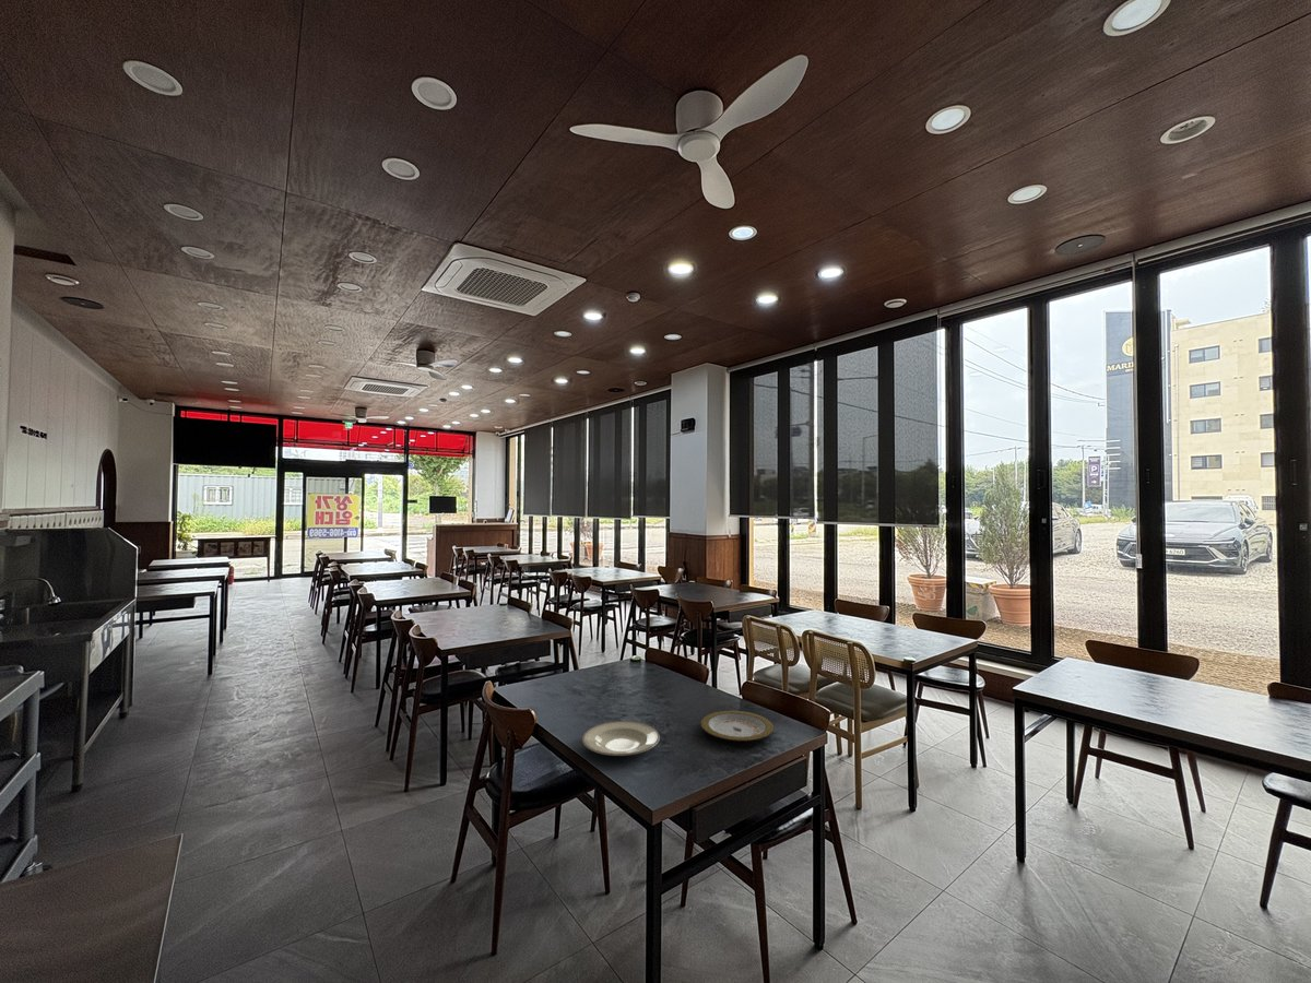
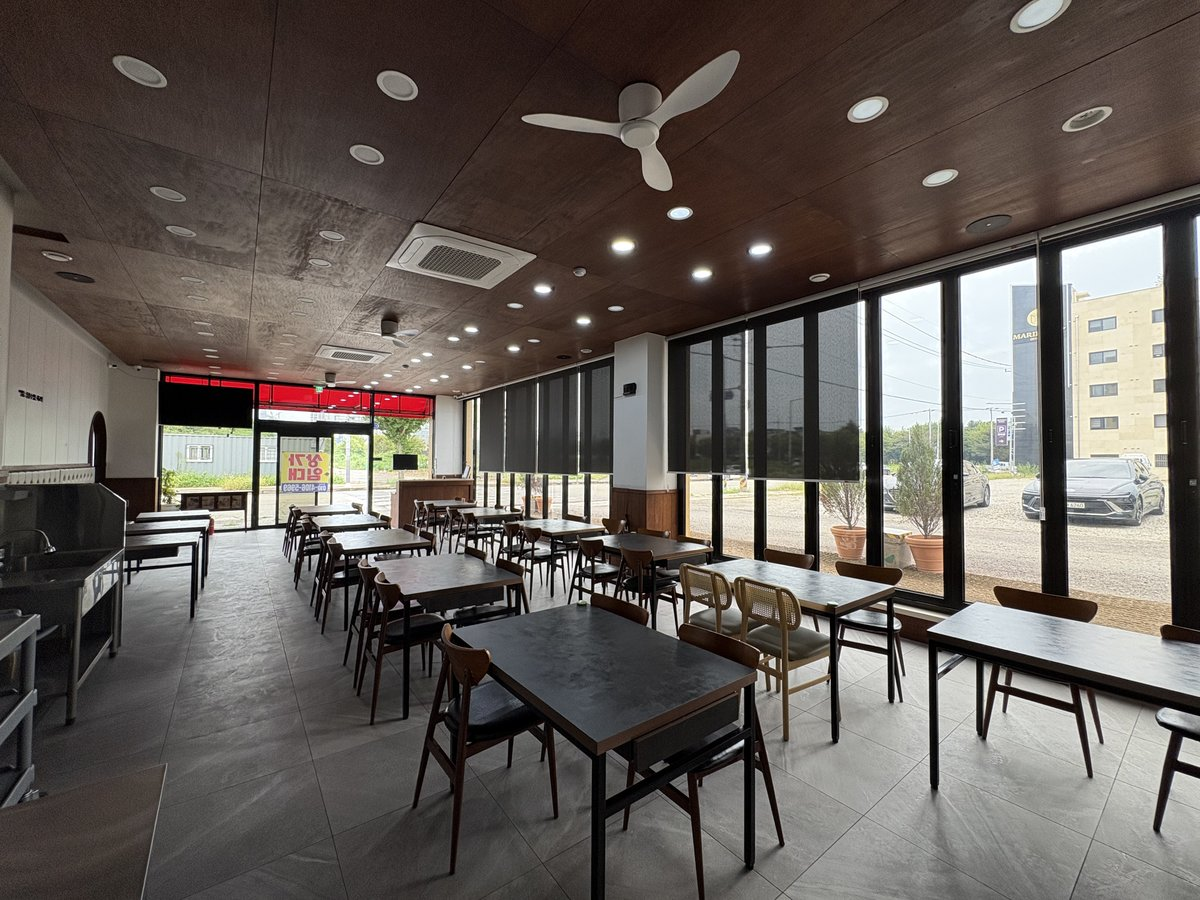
- plate [581,720,661,757]
- plate [699,710,775,743]
